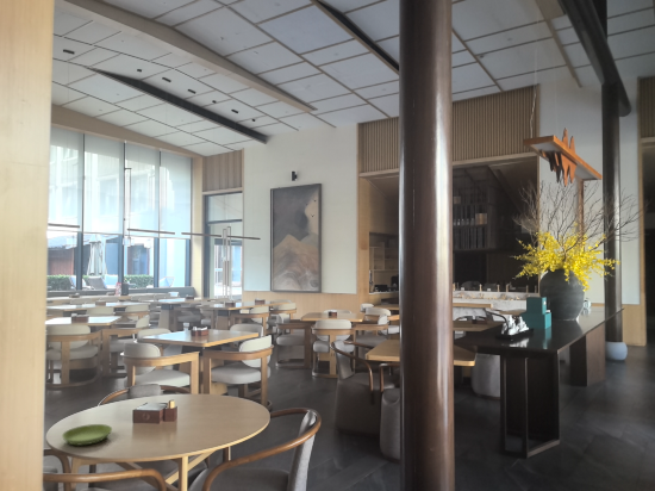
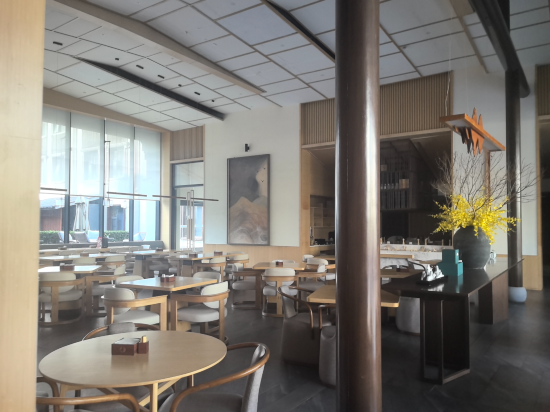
- saucer [61,423,113,447]
